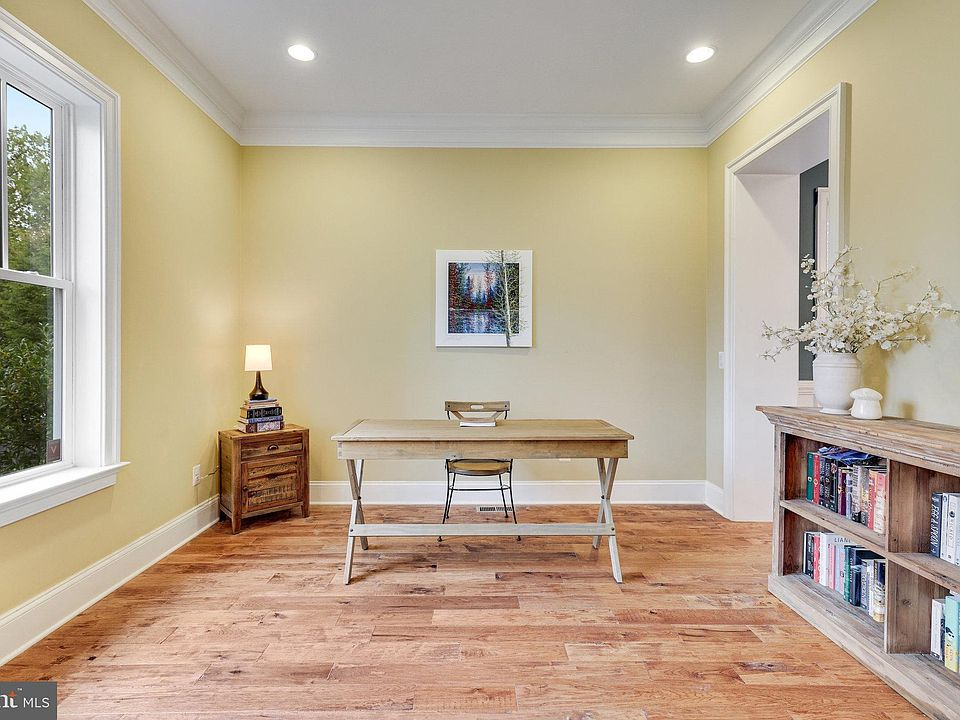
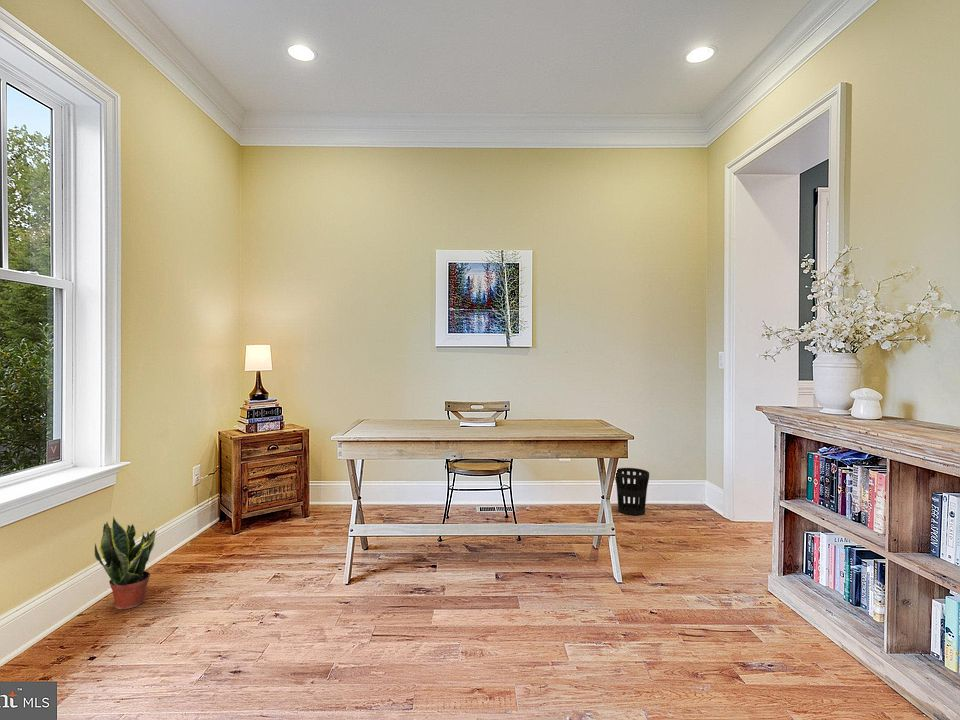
+ potted plant [93,516,158,610]
+ wastebasket [614,467,650,516]
